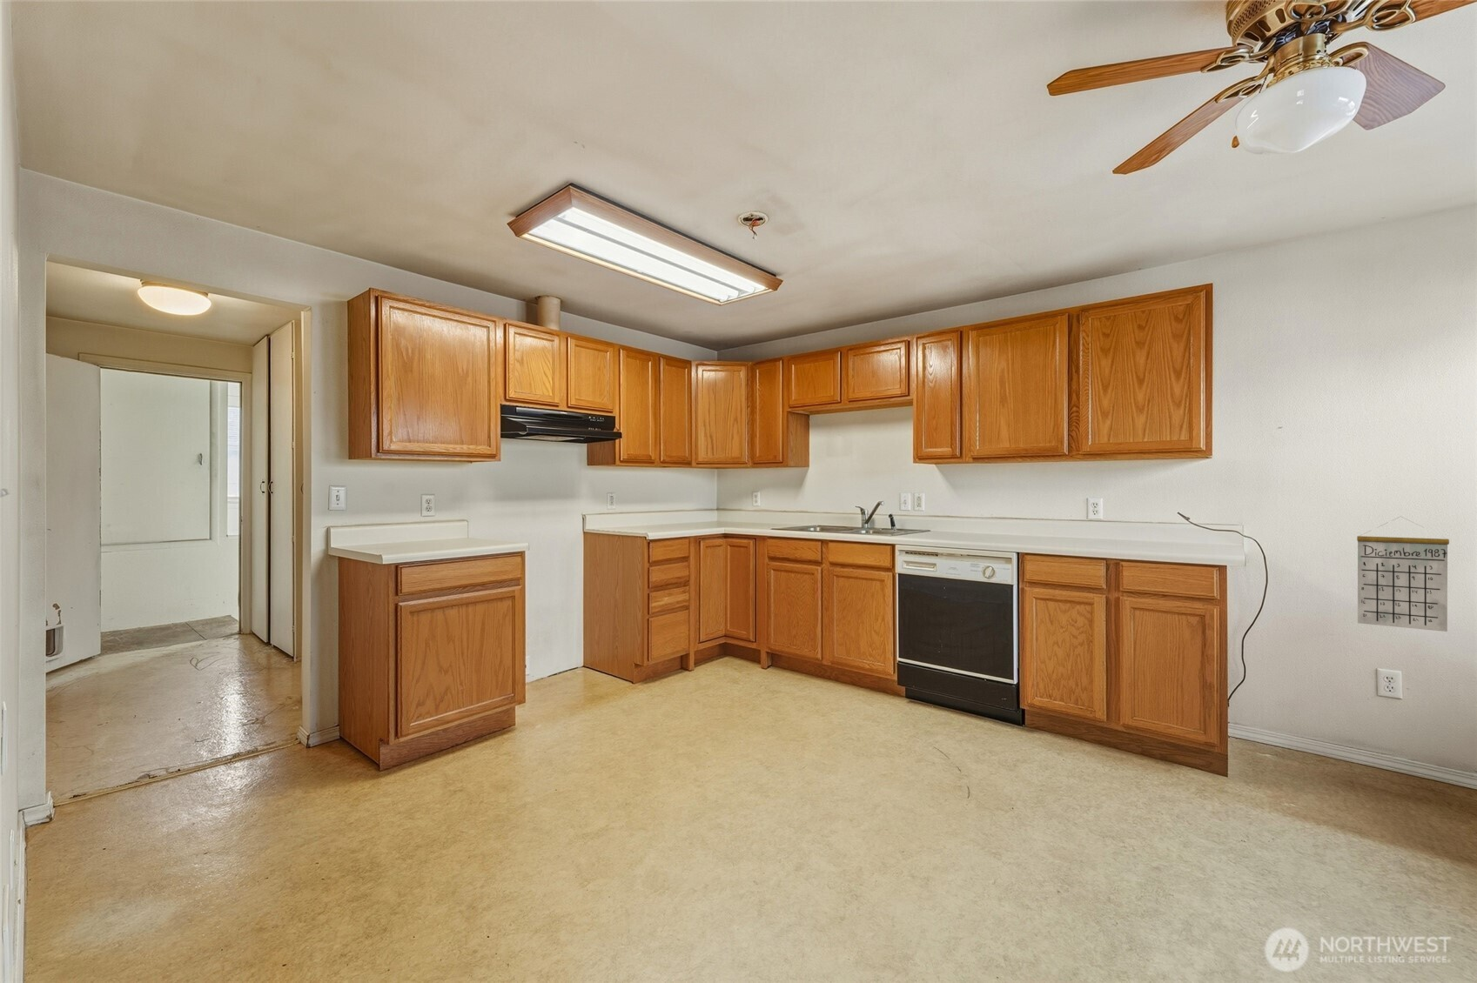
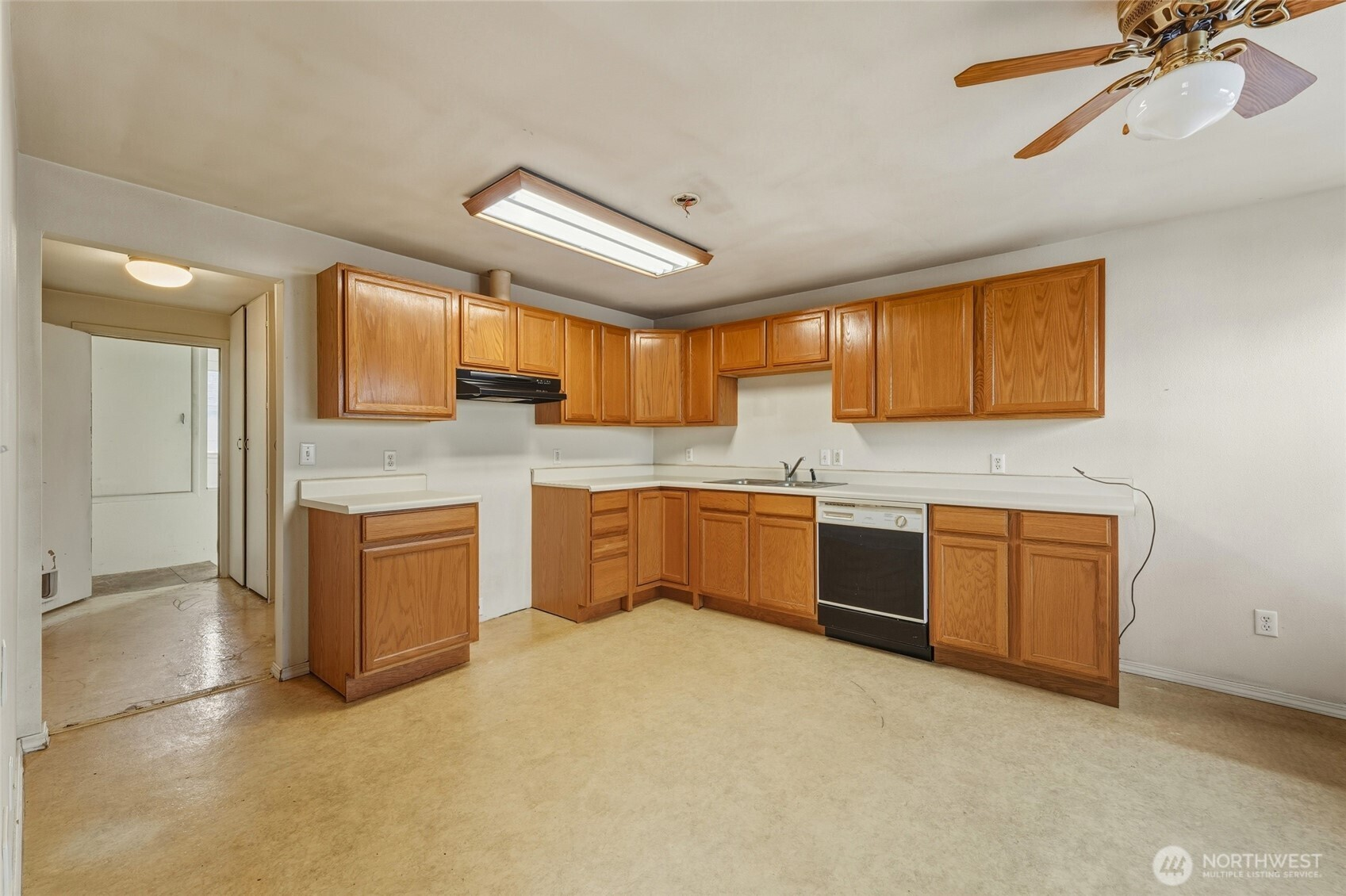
- calendar [1356,516,1450,632]
